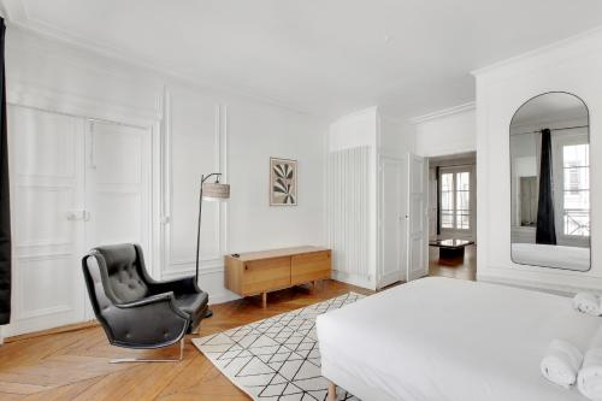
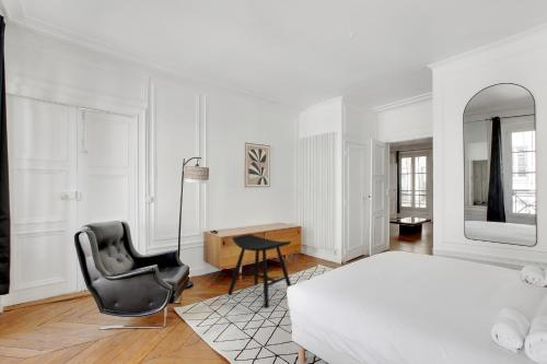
+ stool [226,233,292,309]
